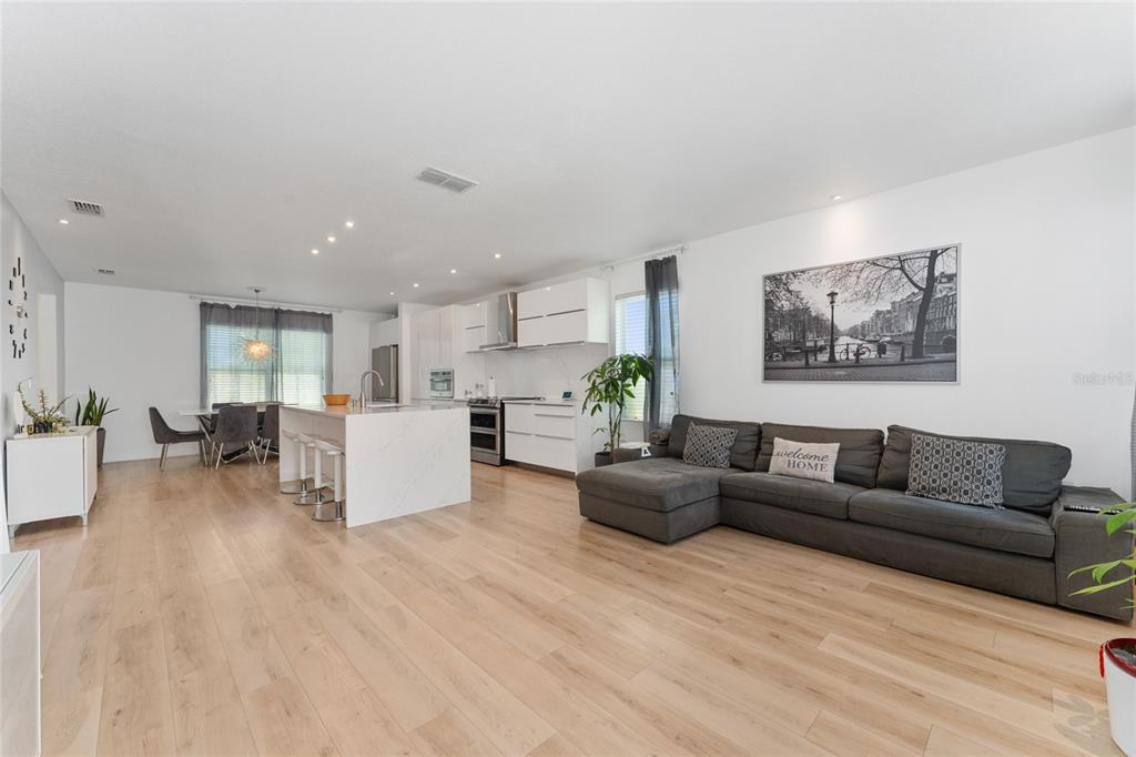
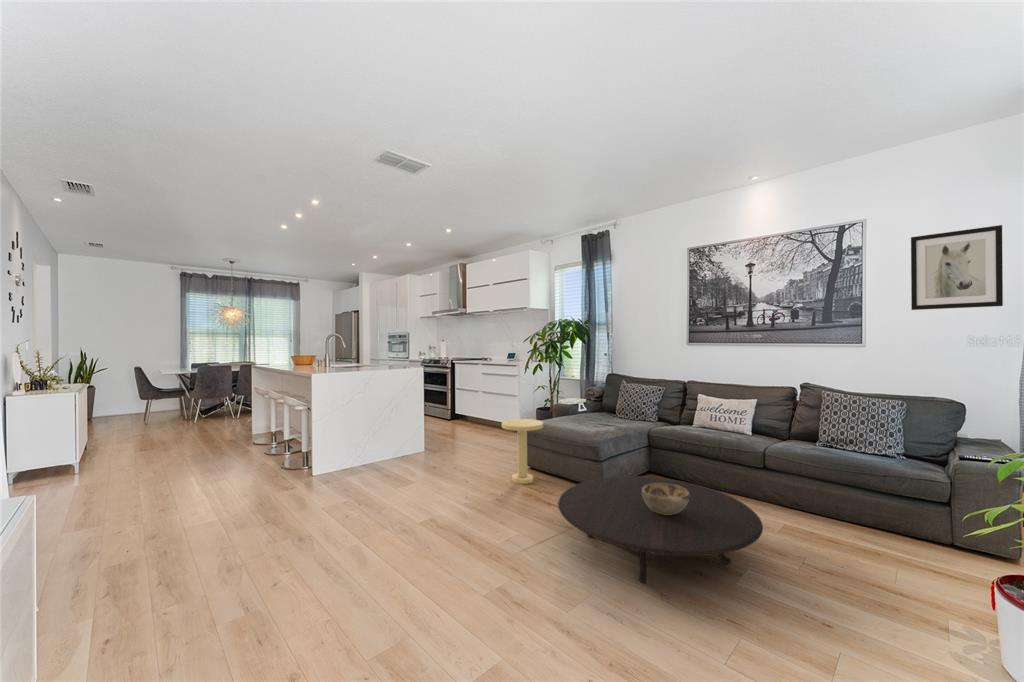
+ table [557,475,764,584]
+ decorative bowl [642,483,690,515]
+ side table [501,418,544,485]
+ wall art [910,224,1004,311]
